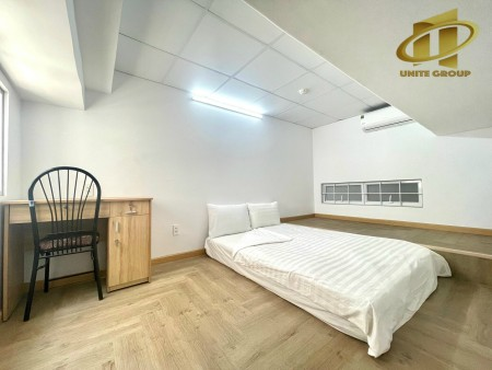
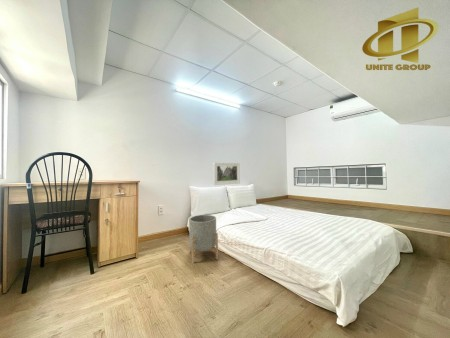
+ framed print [212,161,241,186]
+ planter [188,214,219,264]
